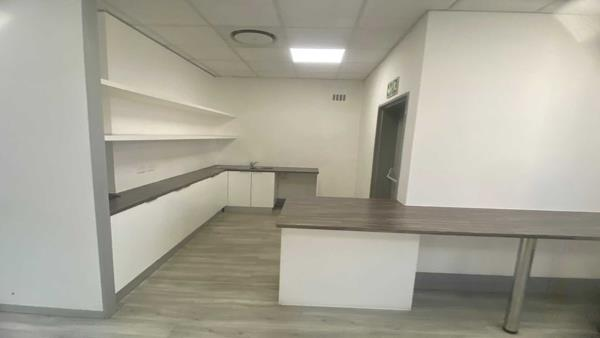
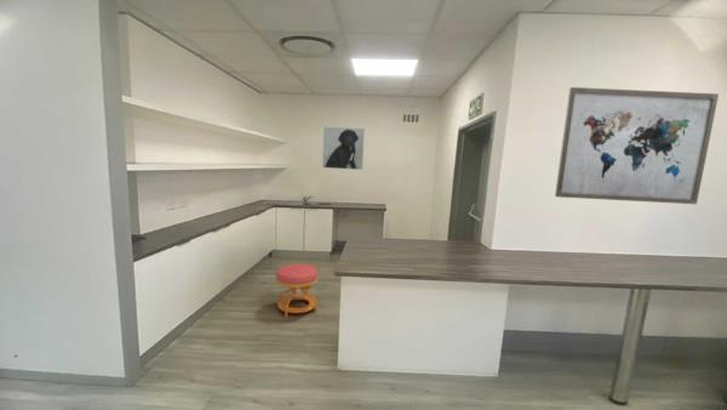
+ stool [275,263,319,318]
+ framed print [321,125,366,171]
+ wall art [554,86,720,205]
